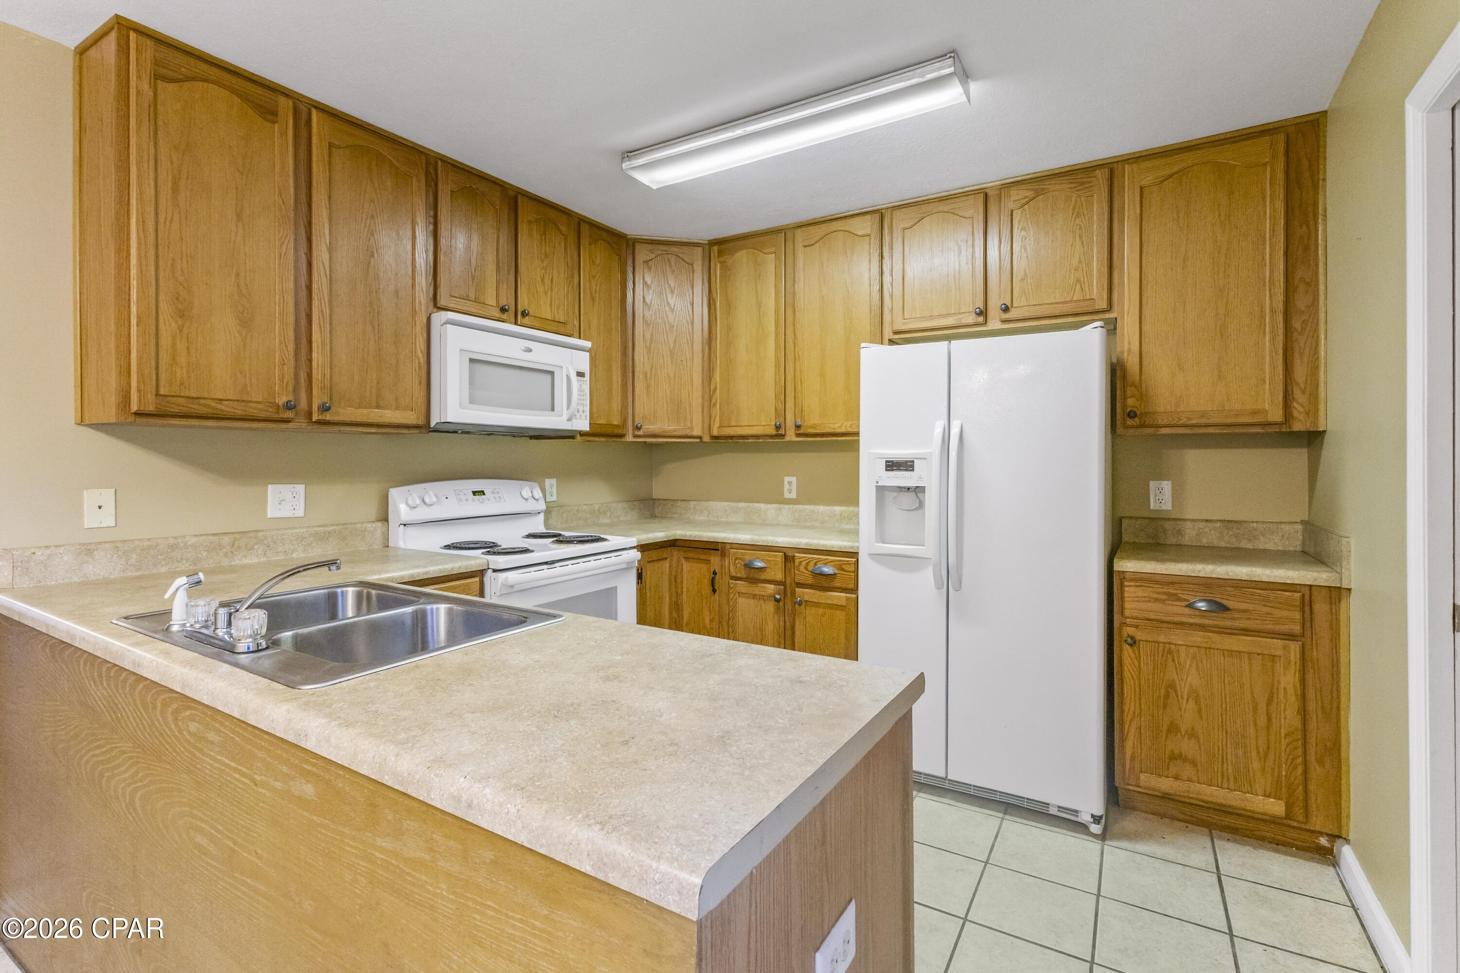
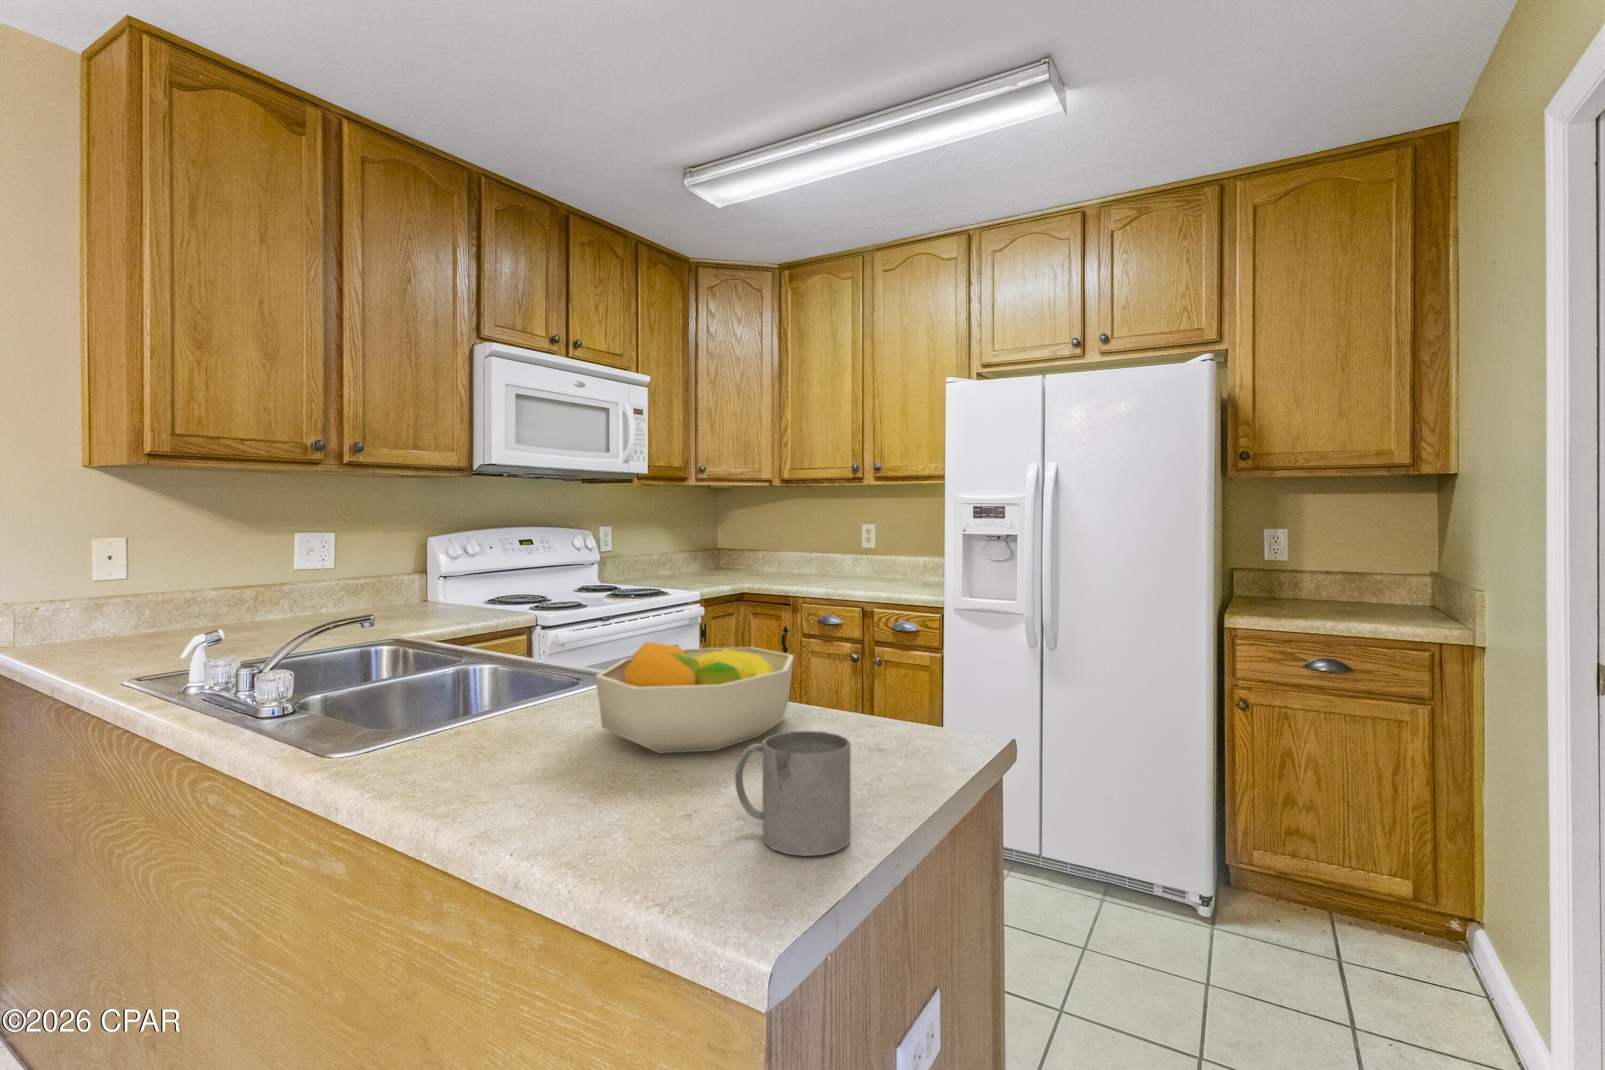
+ fruit bowl [595,641,794,754]
+ mug [734,731,851,856]
